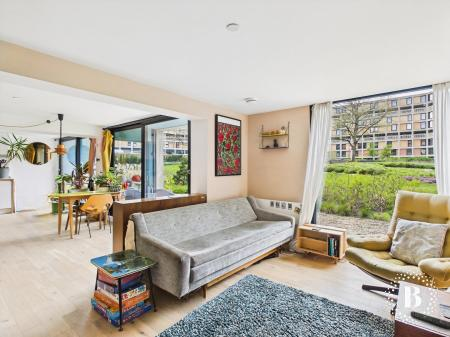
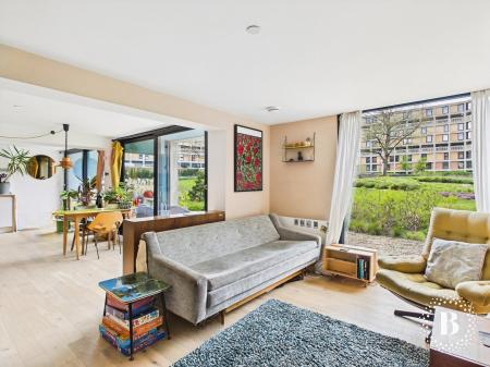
- remote control [410,310,450,330]
